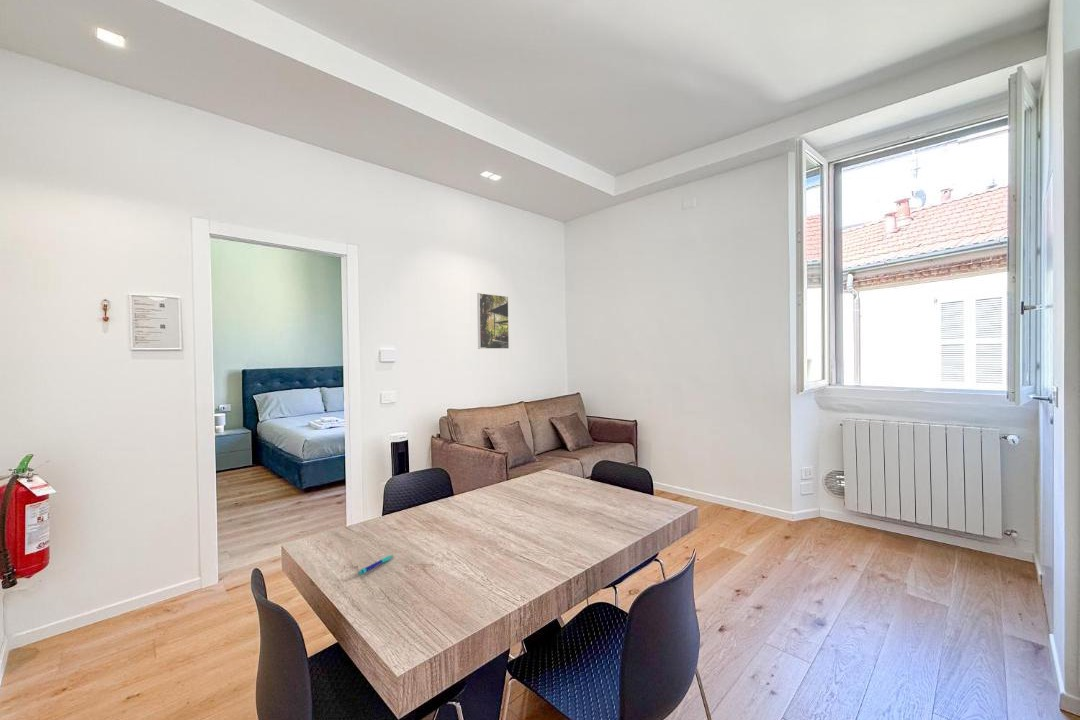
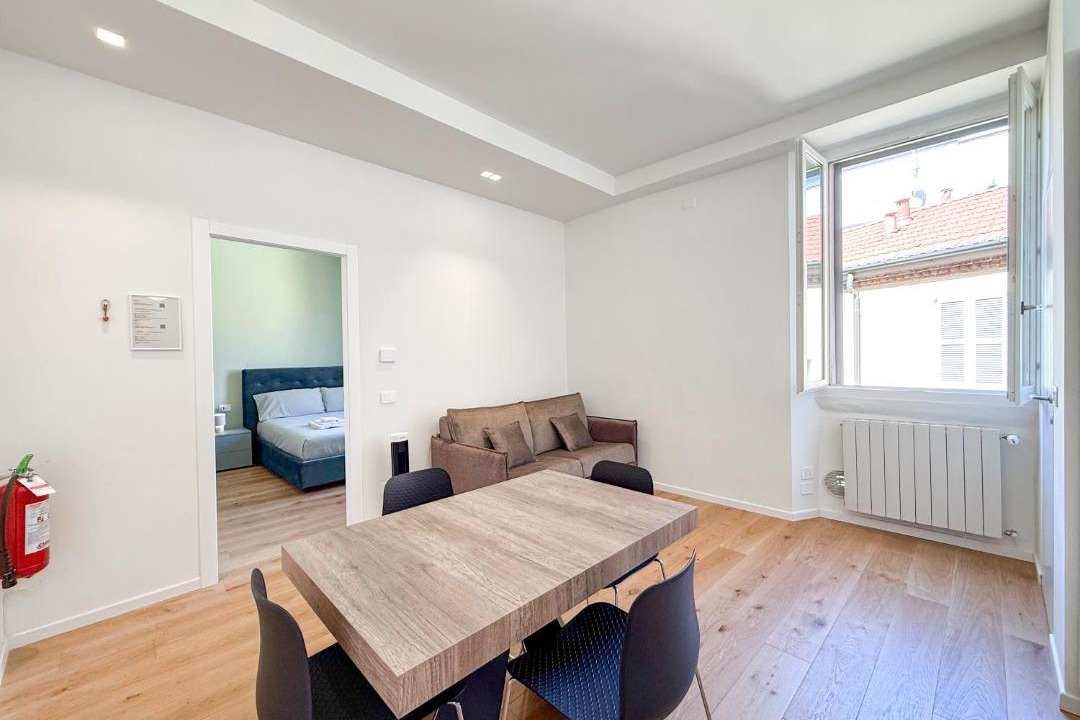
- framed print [476,292,510,350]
- pen [357,554,394,576]
